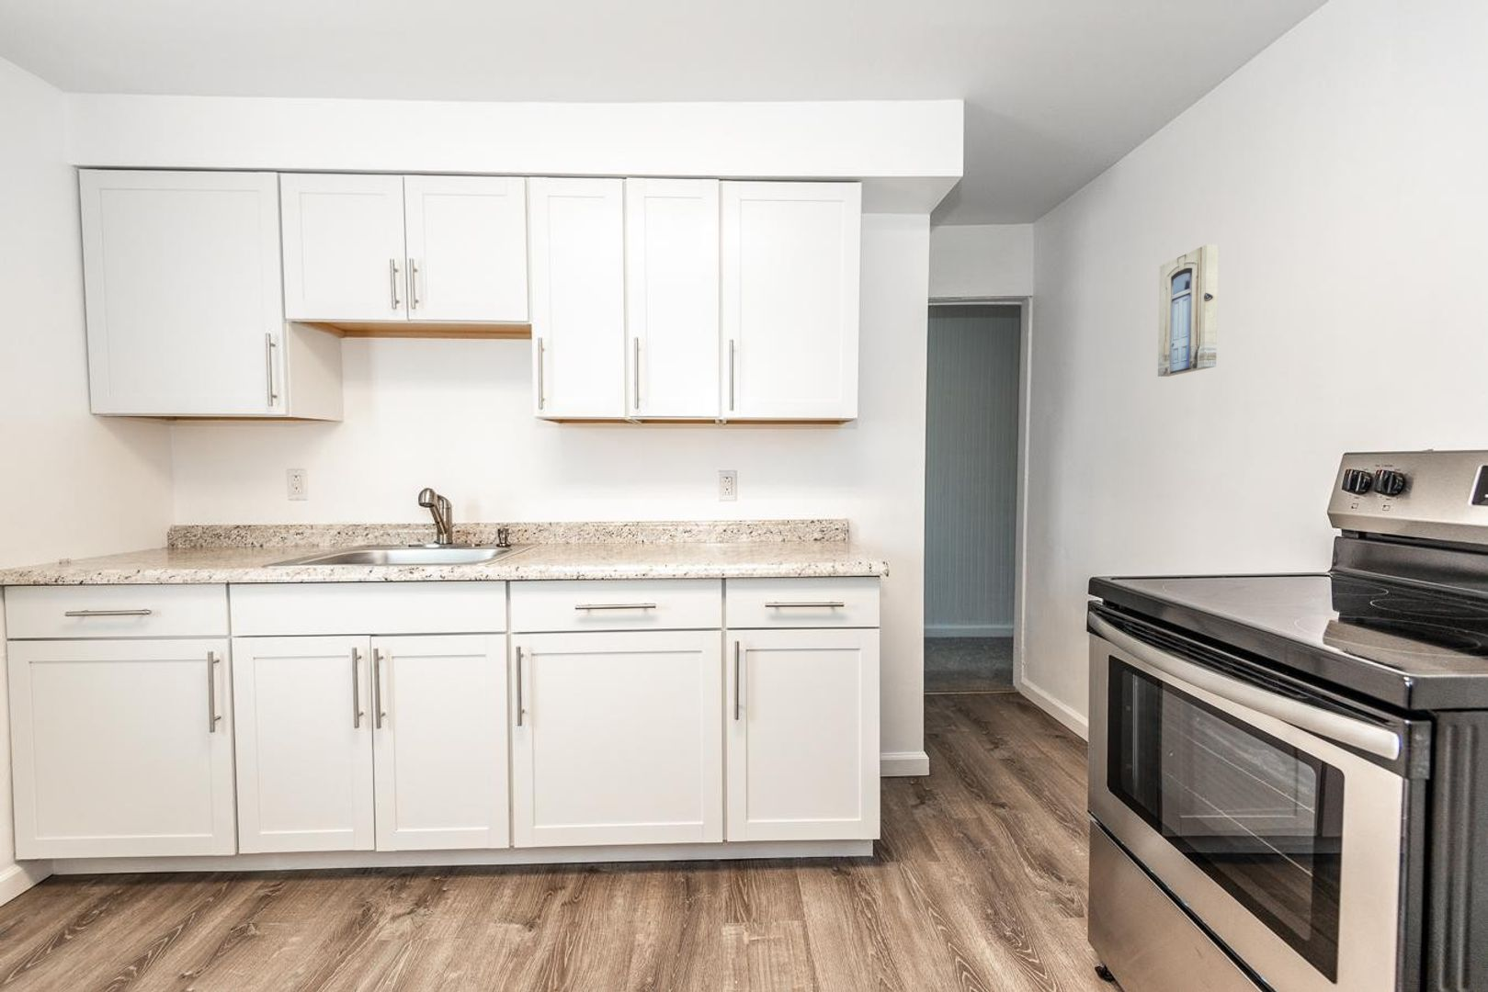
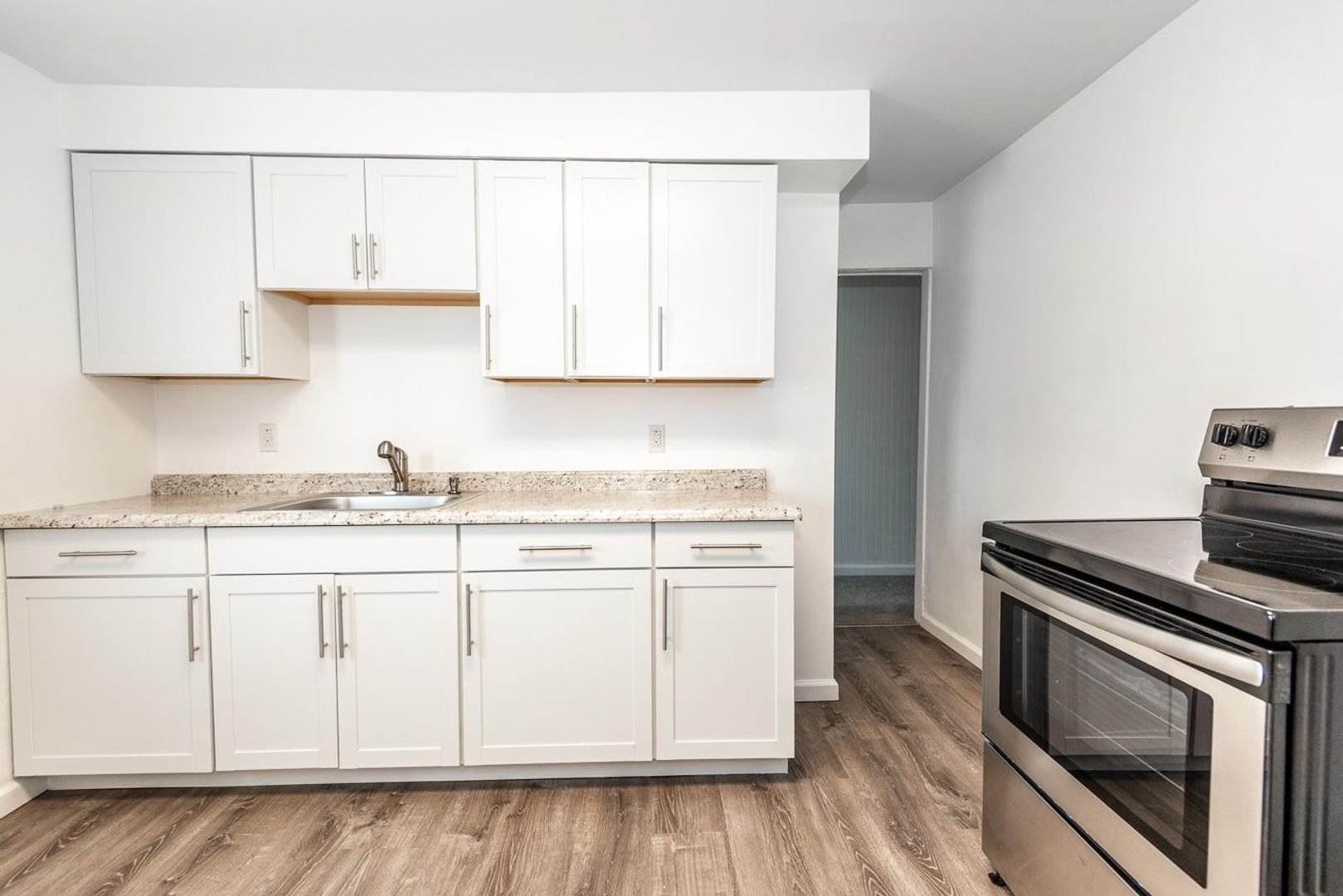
- wall art [1157,244,1220,378]
